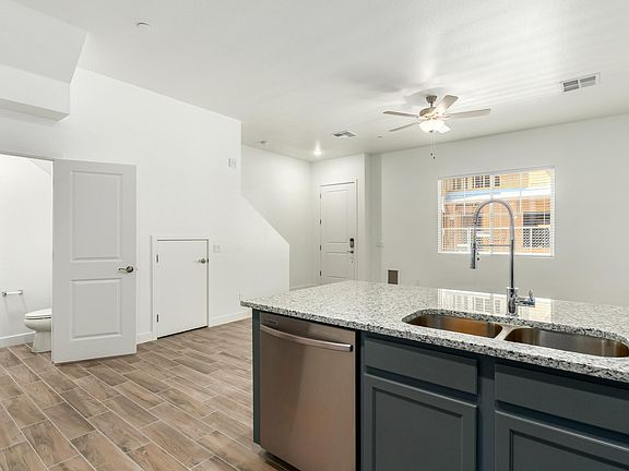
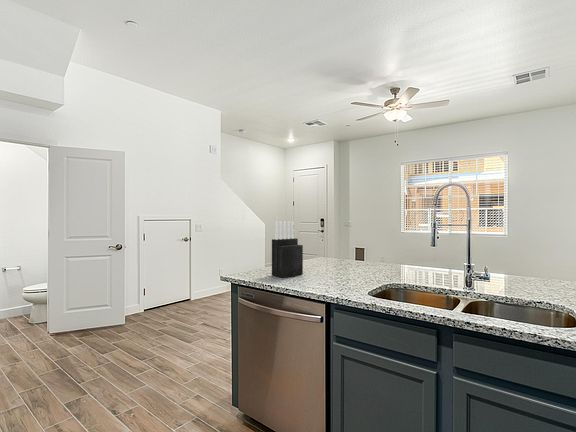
+ knife block [271,220,304,279]
